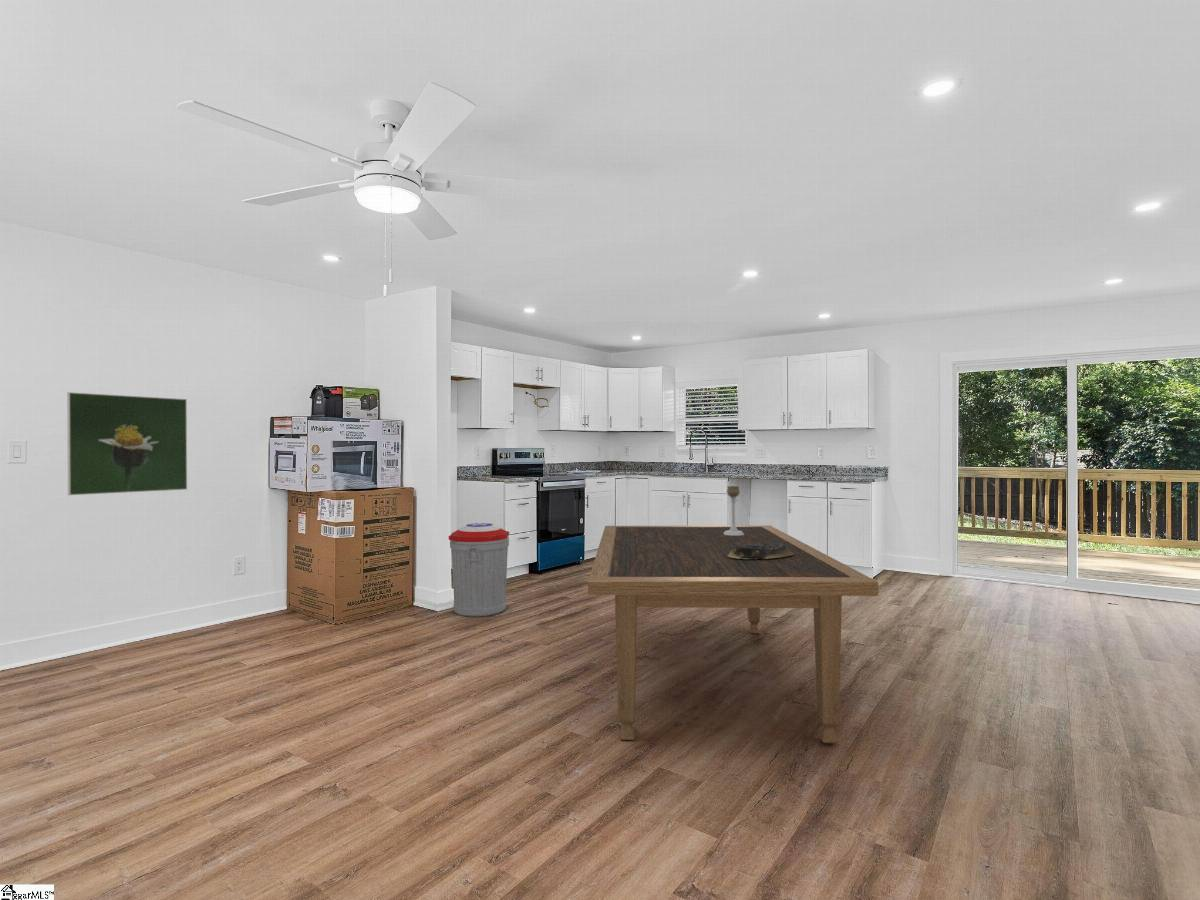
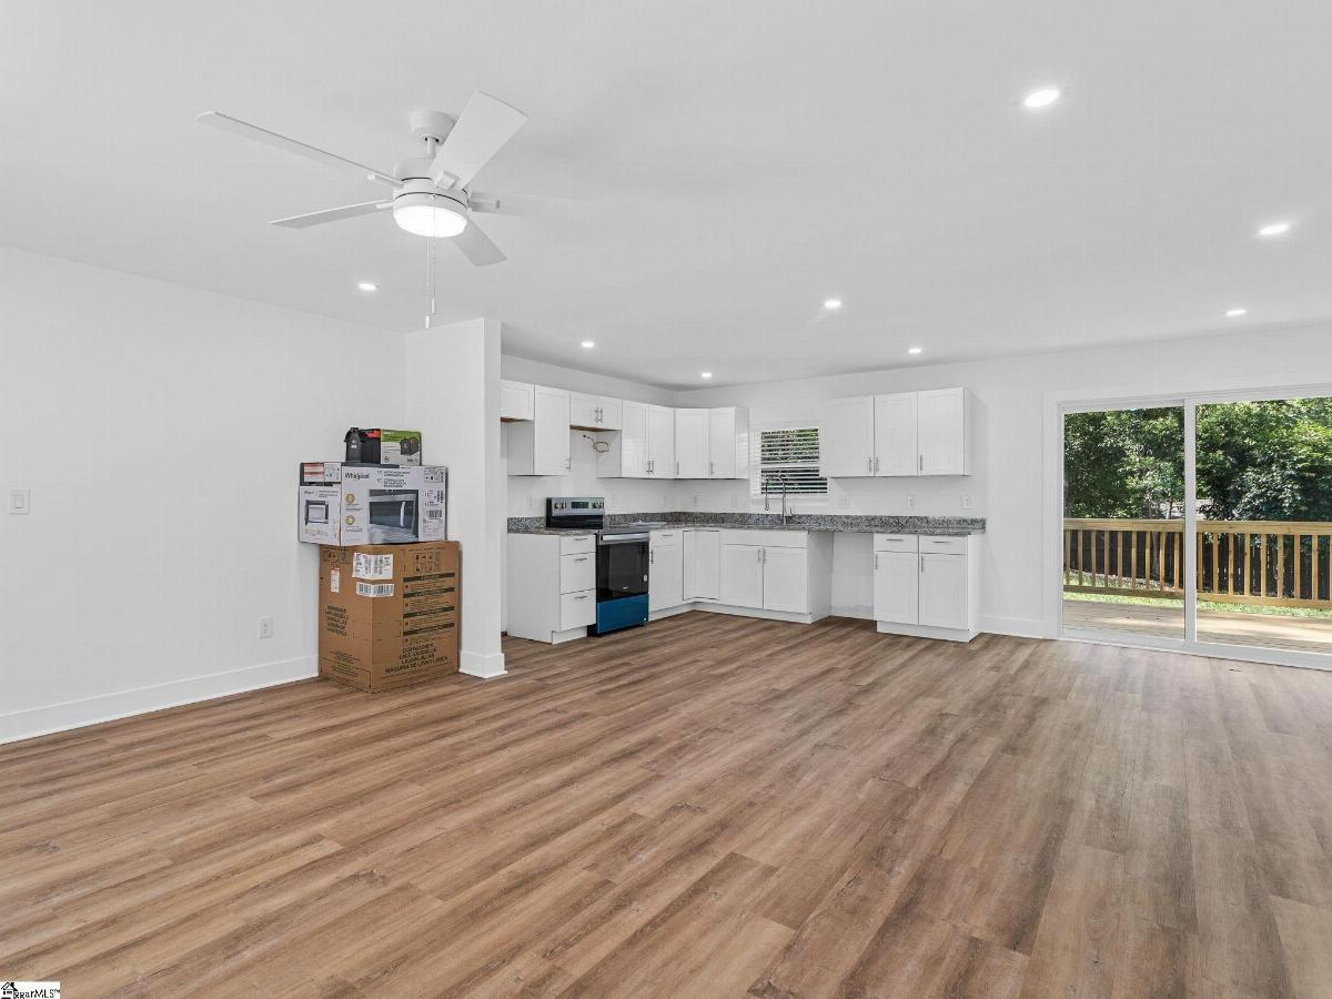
- dining table [587,525,879,744]
- trash can [447,522,510,618]
- candle holder [724,485,744,535]
- decorative bowl [728,543,795,559]
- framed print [66,391,188,496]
